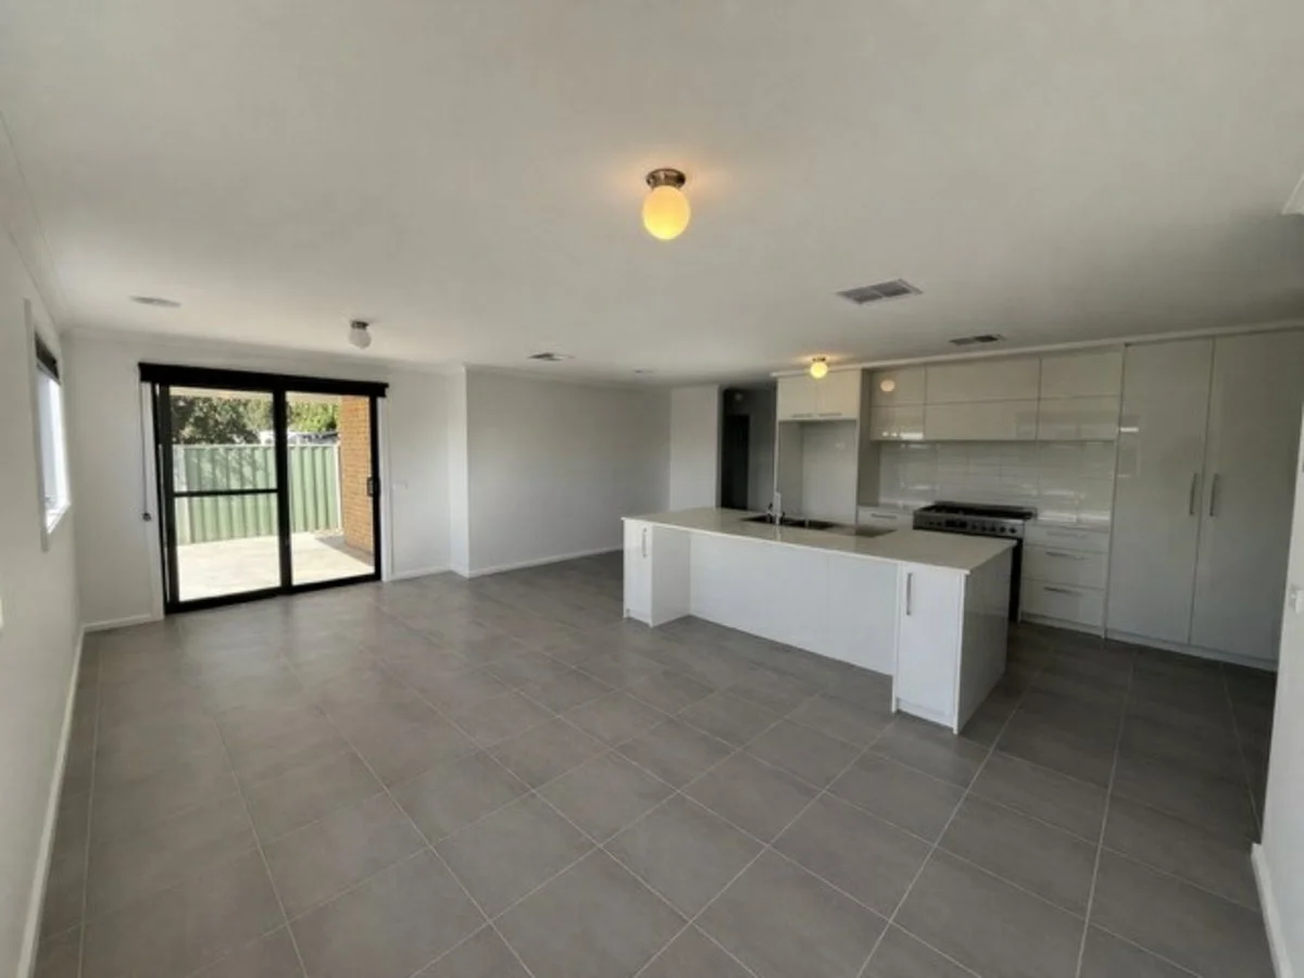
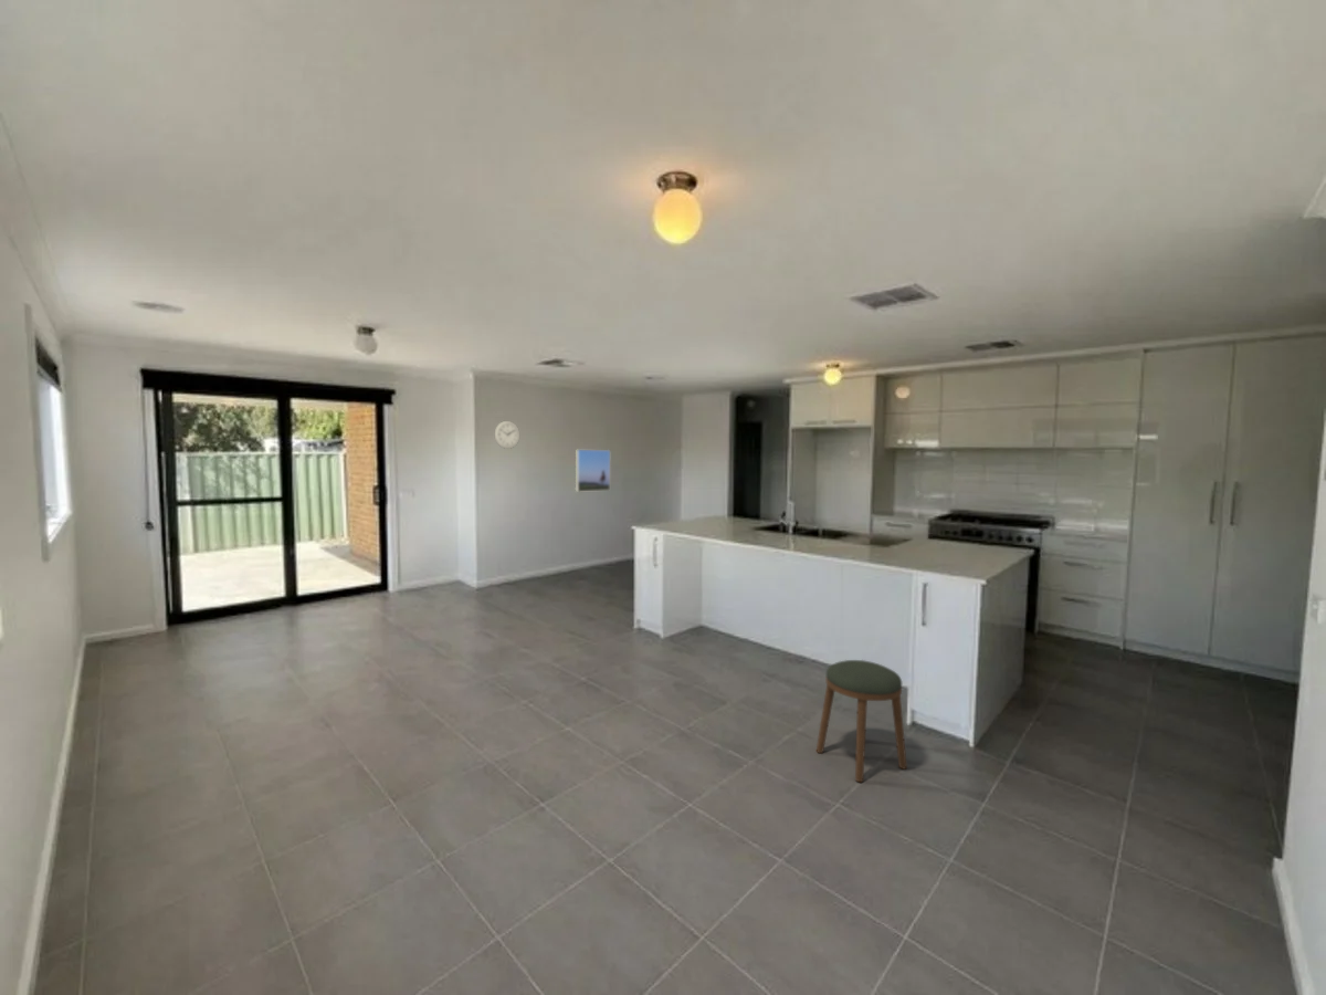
+ wall clock [494,420,520,450]
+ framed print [575,449,611,493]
+ stool [815,659,908,783]
